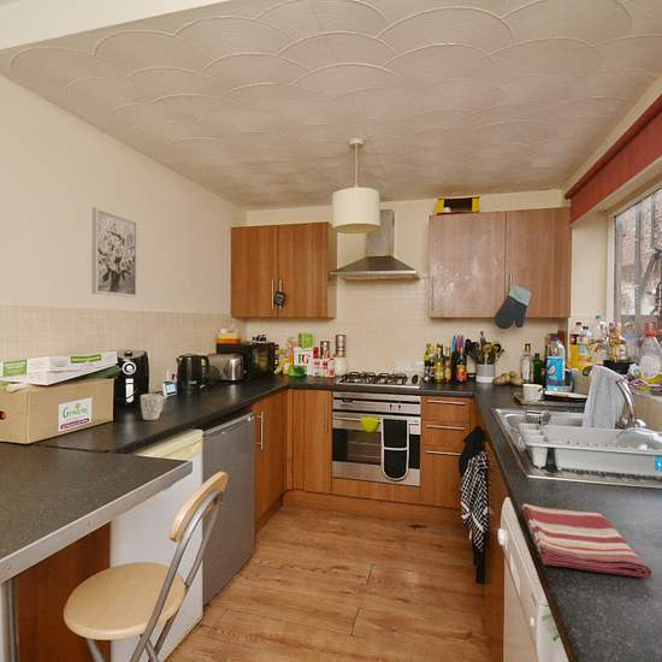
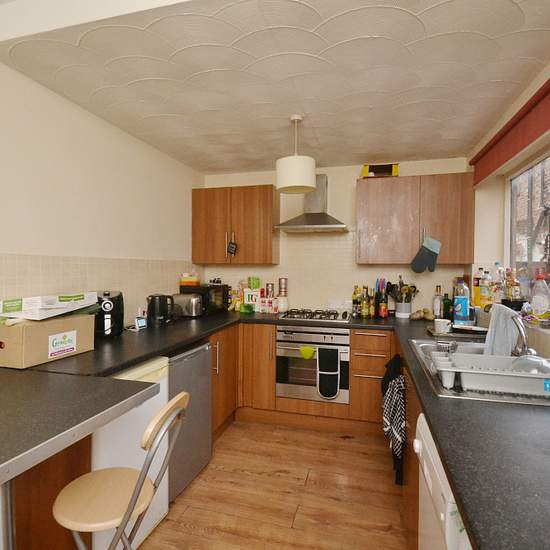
- wall art [90,206,138,299]
- mug [140,392,165,421]
- dish towel [521,503,652,579]
